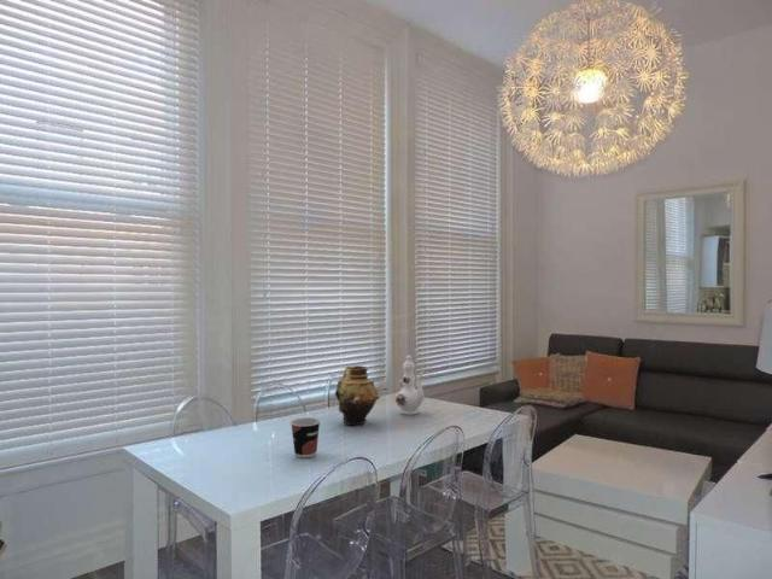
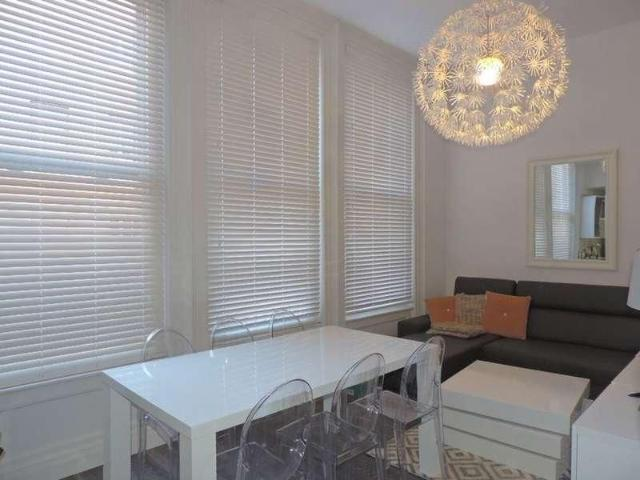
- chinaware [393,355,426,416]
- cup [290,417,321,458]
- vase [334,364,381,427]
